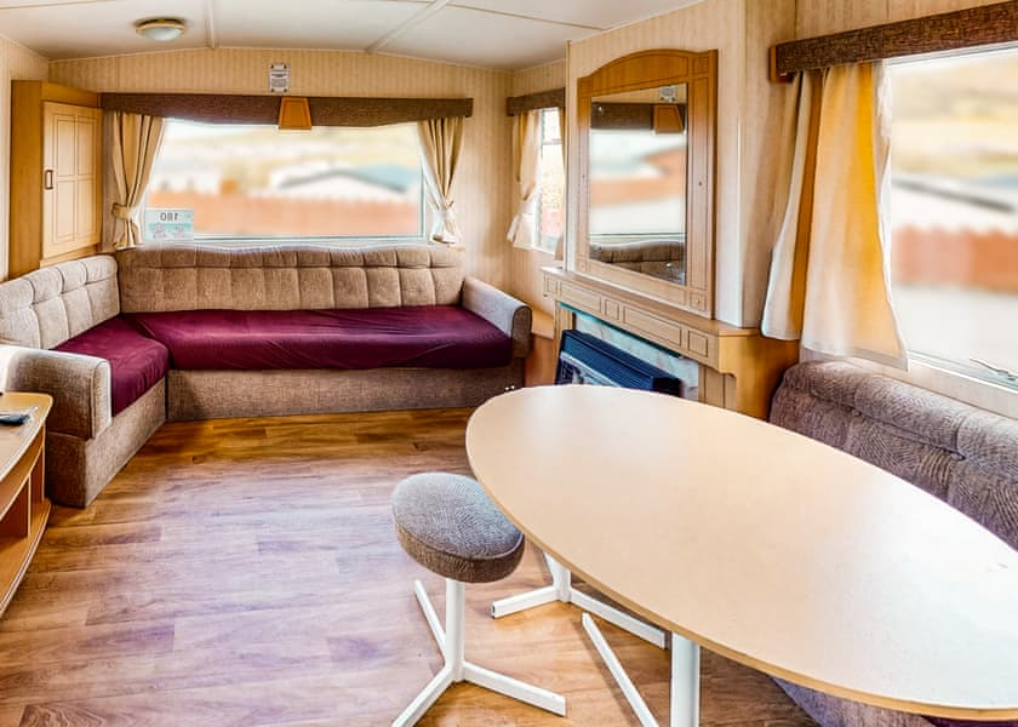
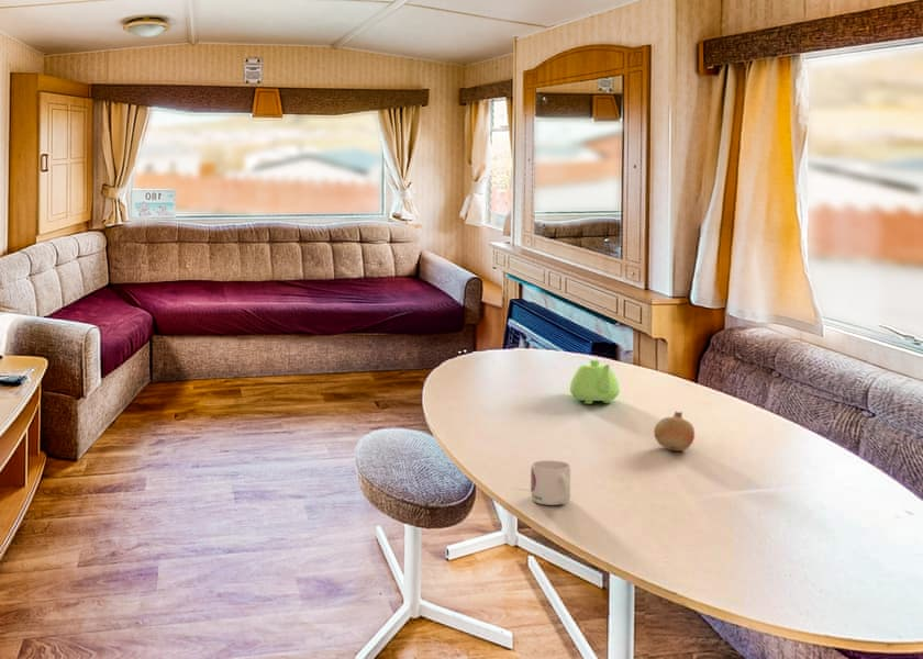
+ fruit [653,410,696,453]
+ mug [530,459,571,506]
+ teapot [569,359,621,404]
